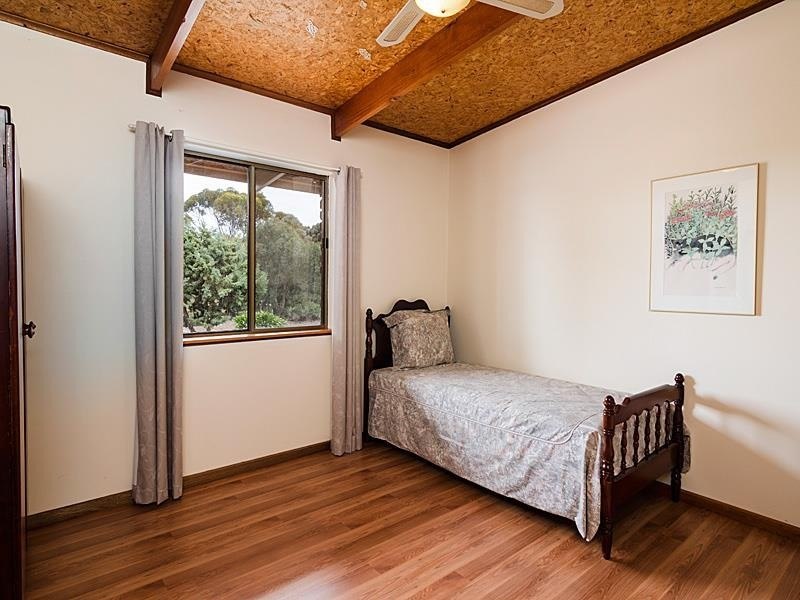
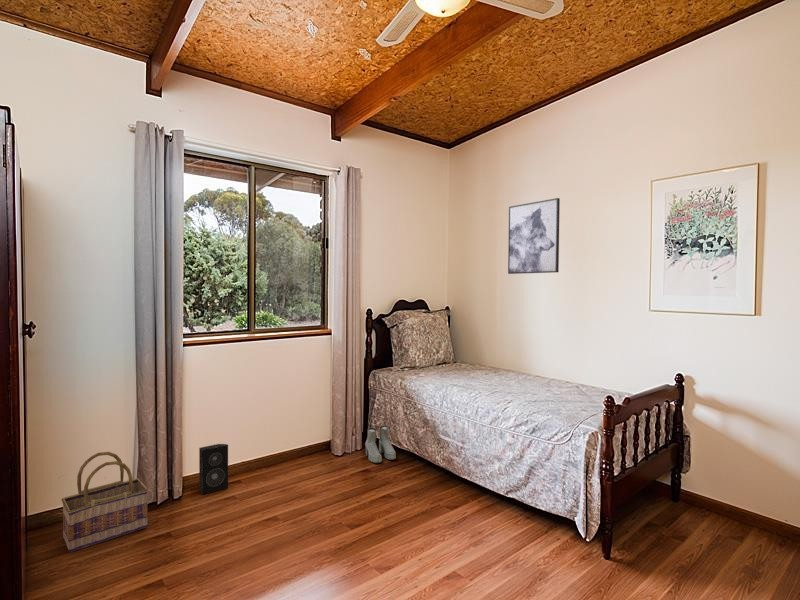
+ boots [364,425,397,464]
+ wall art [507,197,561,275]
+ basket [61,451,150,553]
+ speaker [198,443,229,496]
